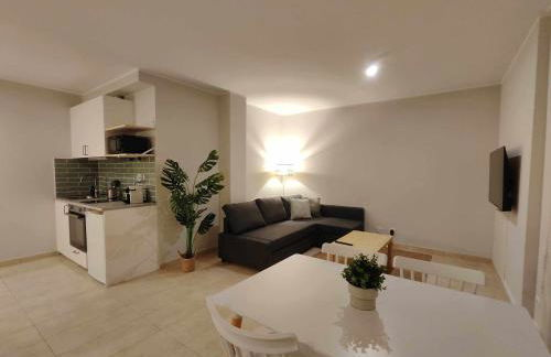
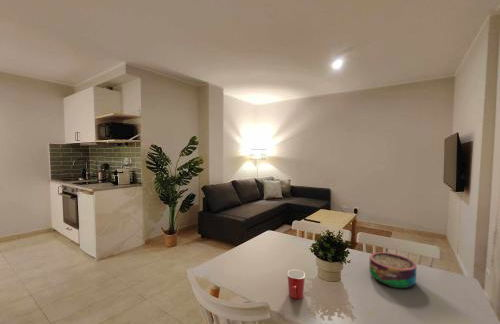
+ mug [286,268,306,300]
+ bowl [368,251,417,289]
